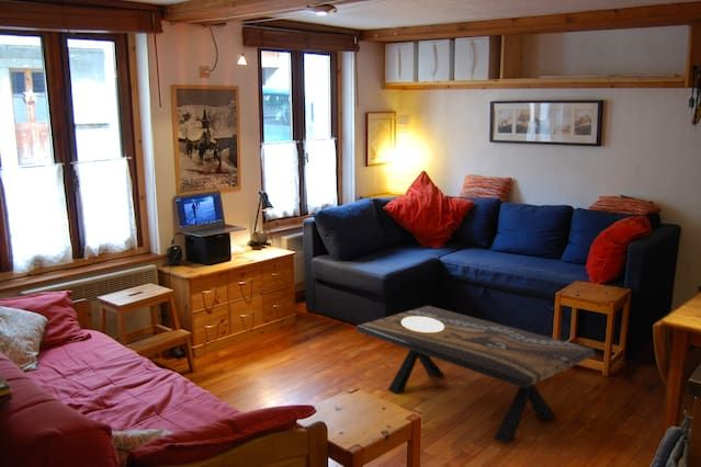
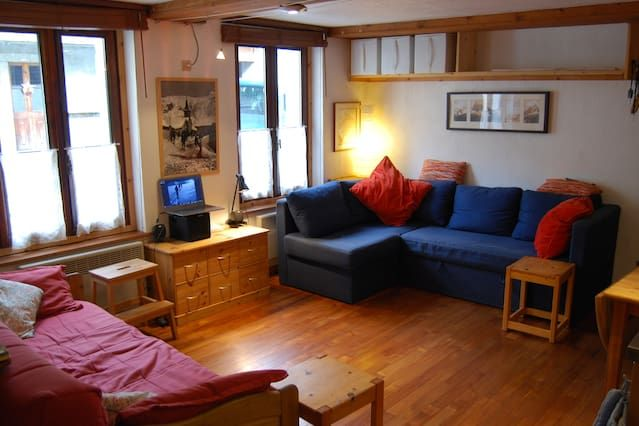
- coffee table [355,305,596,444]
